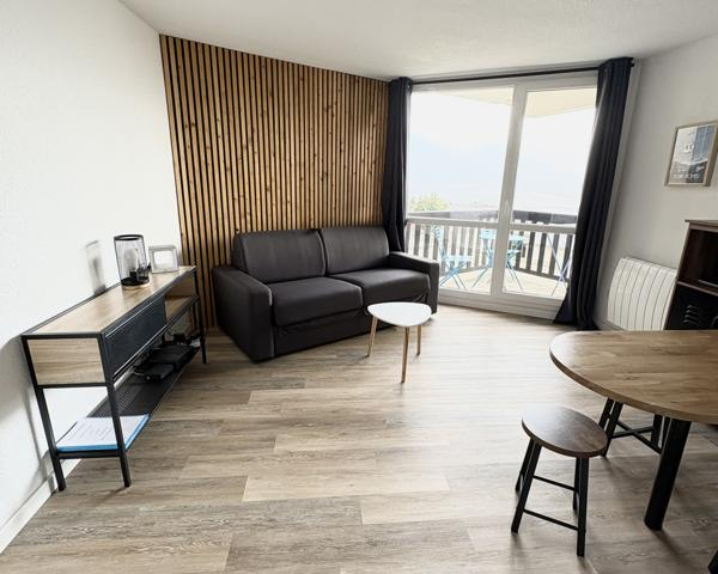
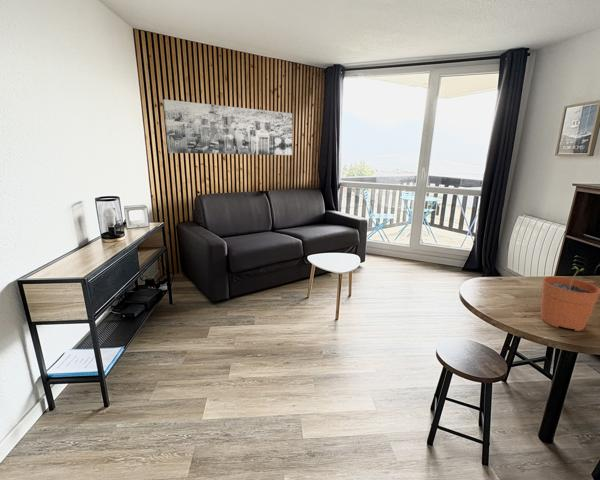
+ wall art [162,98,293,156]
+ plant pot [540,265,600,332]
